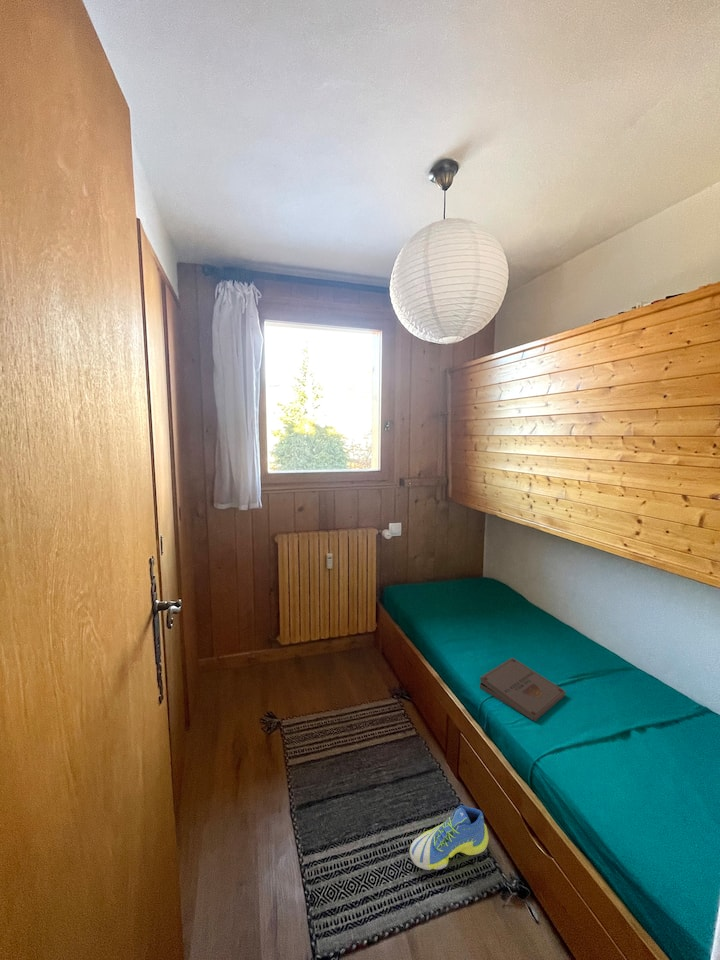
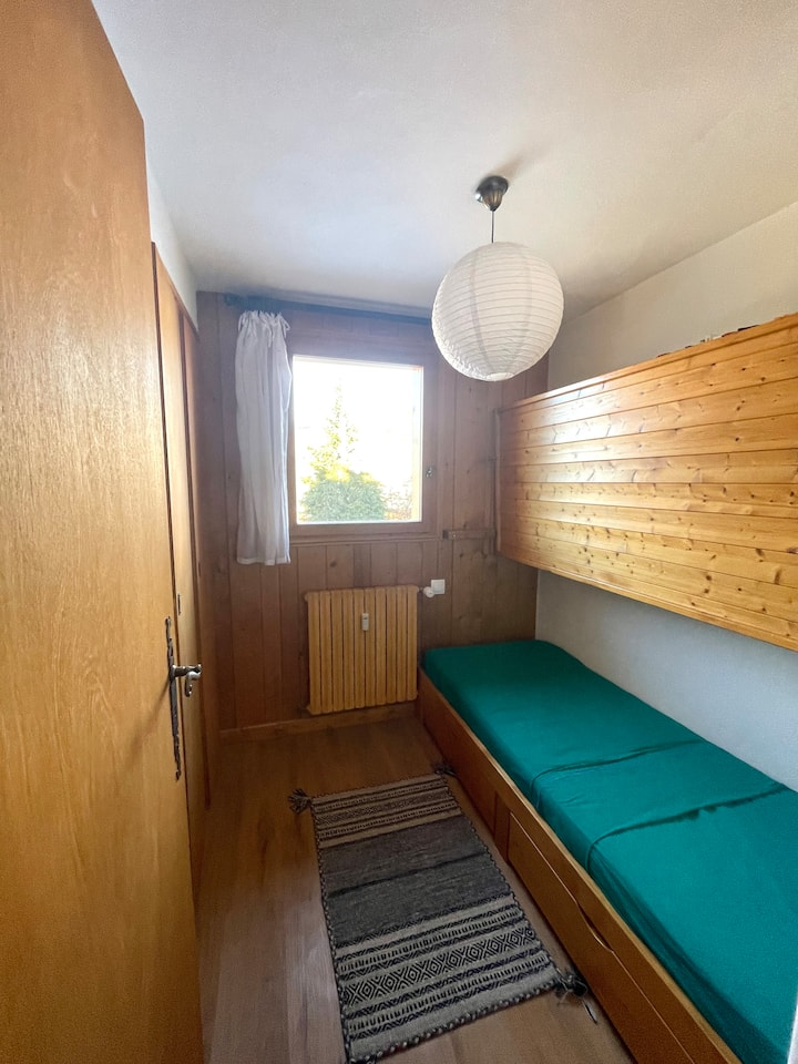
- sneaker [409,804,490,871]
- pizza box [479,657,567,722]
